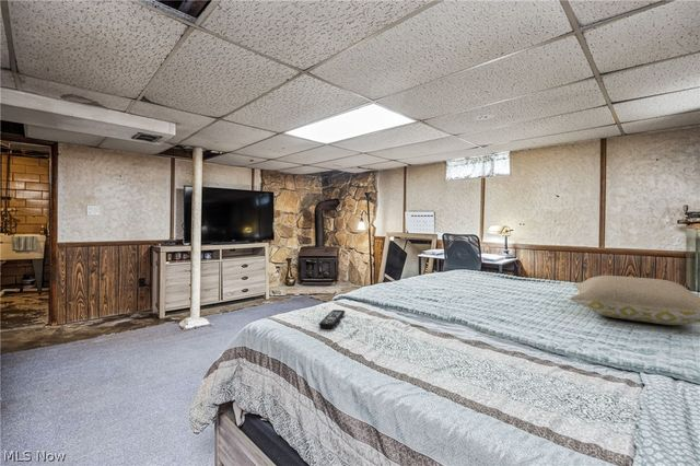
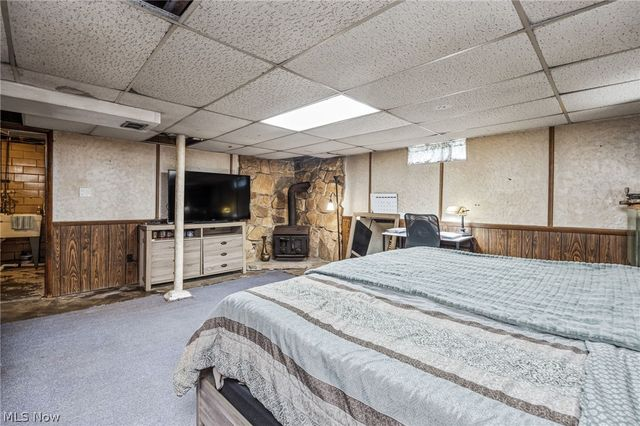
- pillow [569,275,700,326]
- remote control [318,308,346,330]
